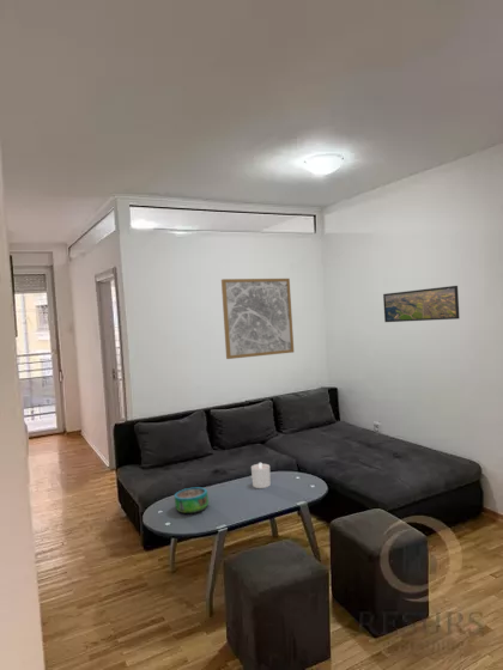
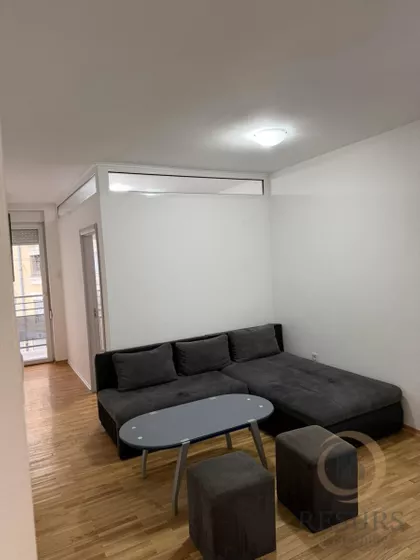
- decorative bowl [174,487,210,514]
- candle [250,462,272,489]
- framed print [382,285,460,323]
- wall art [220,278,295,360]
